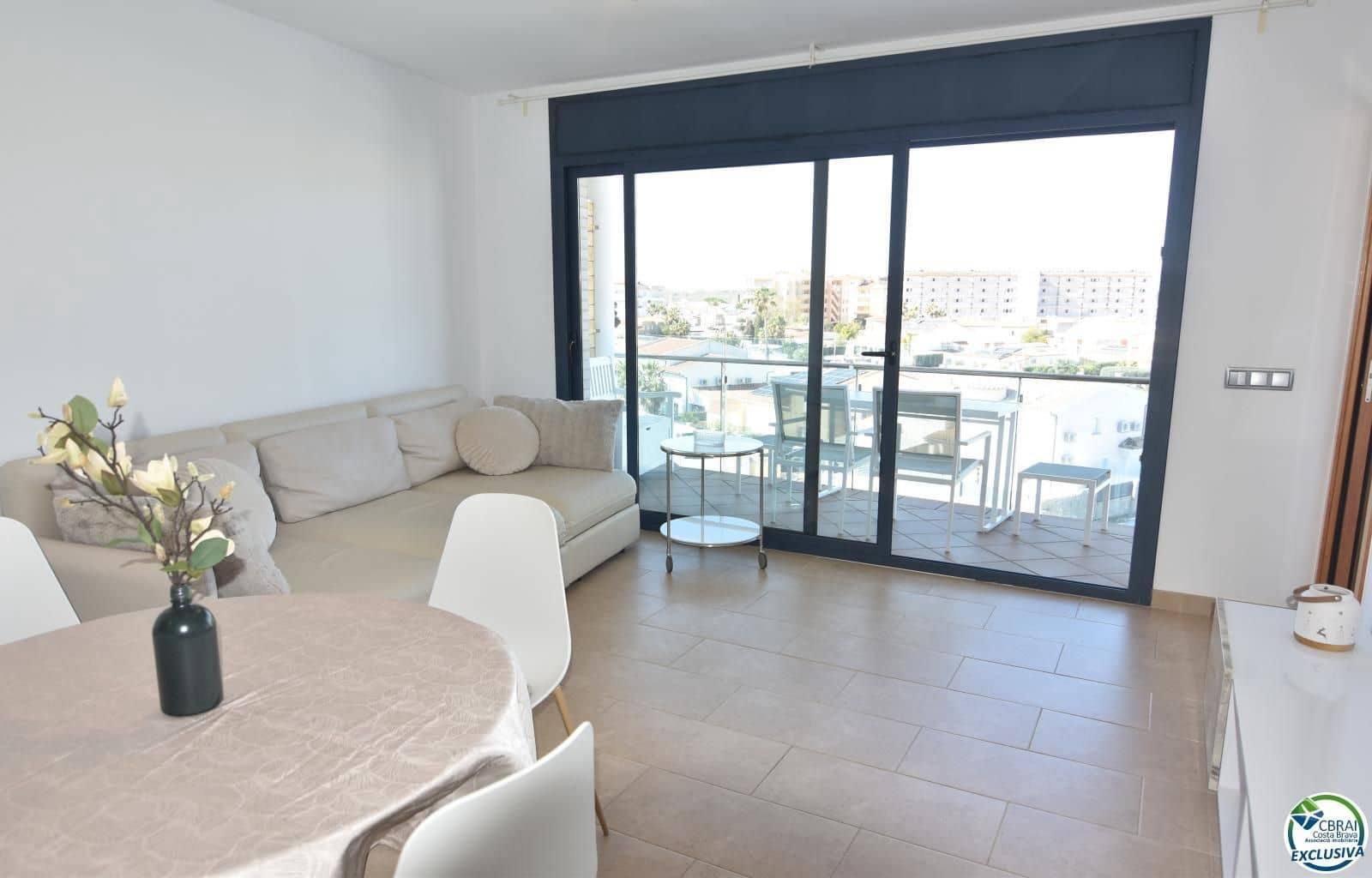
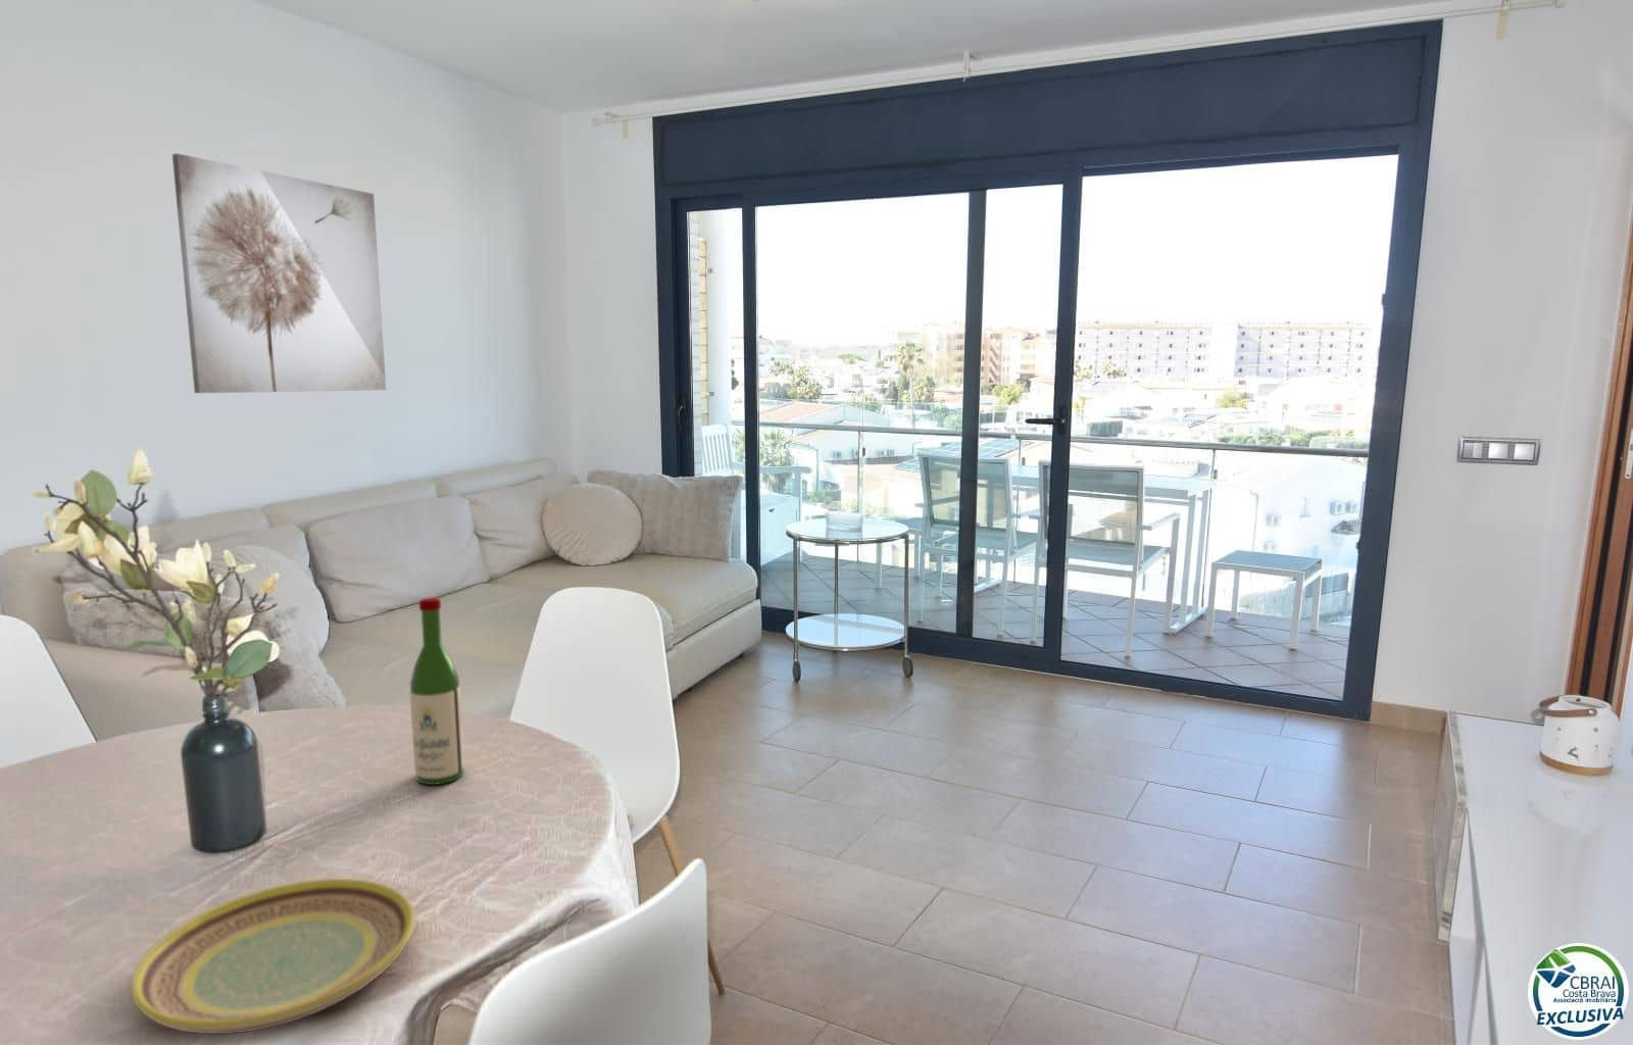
+ wine bottle [409,596,465,786]
+ wall art [171,152,387,394]
+ plate [131,877,415,1034]
